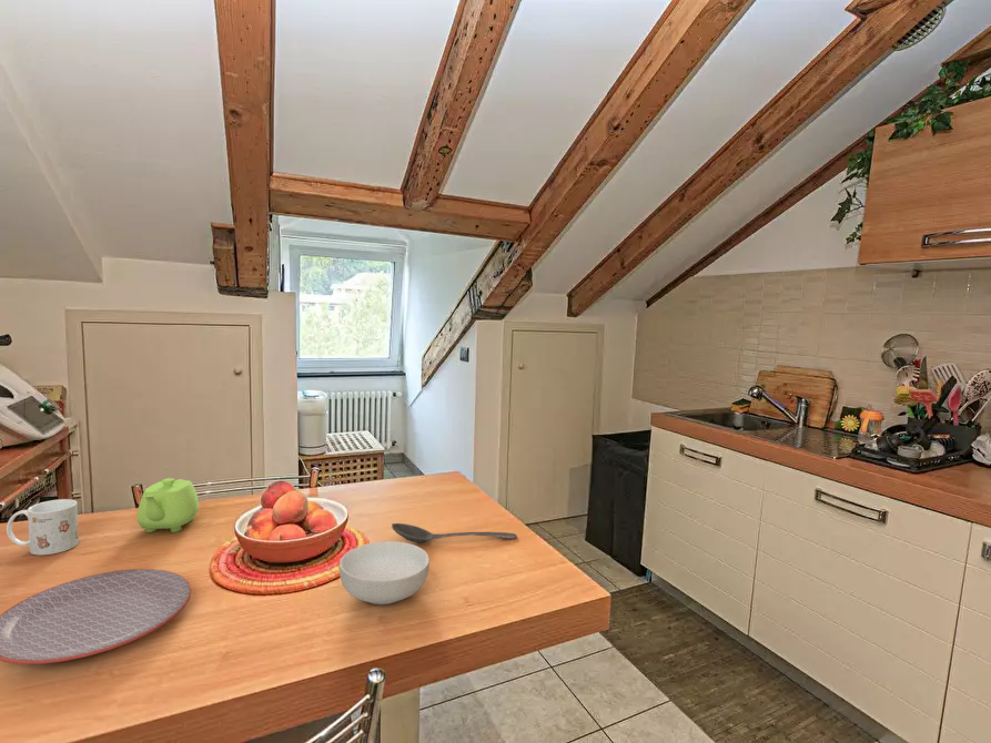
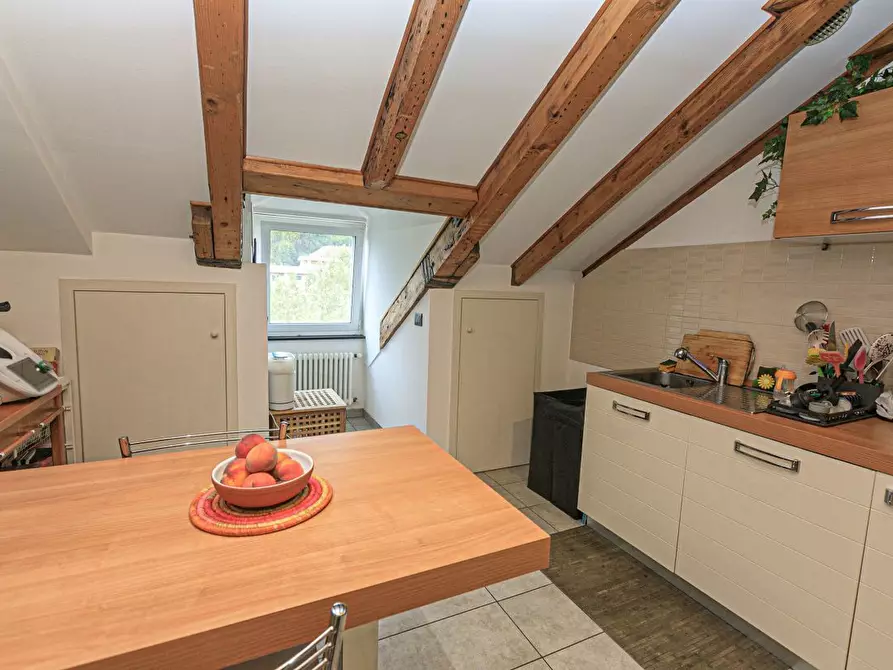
- stirrer [391,522,518,544]
- teapot [136,477,200,533]
- plate [0,568,192,665]
- mug [6,498,80,556]
- cereal bowl [338,540,431,605]
